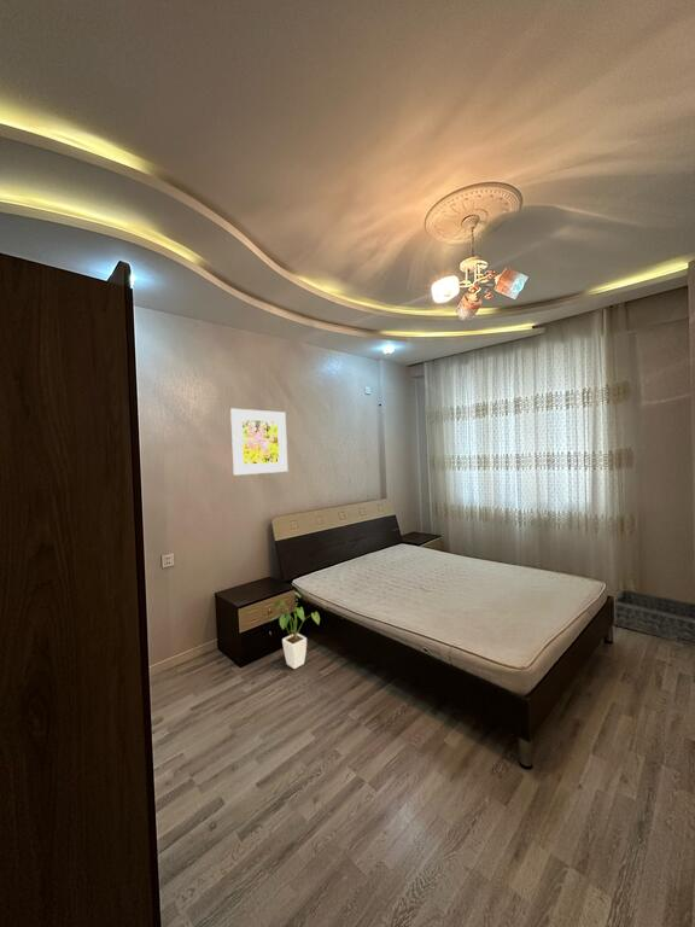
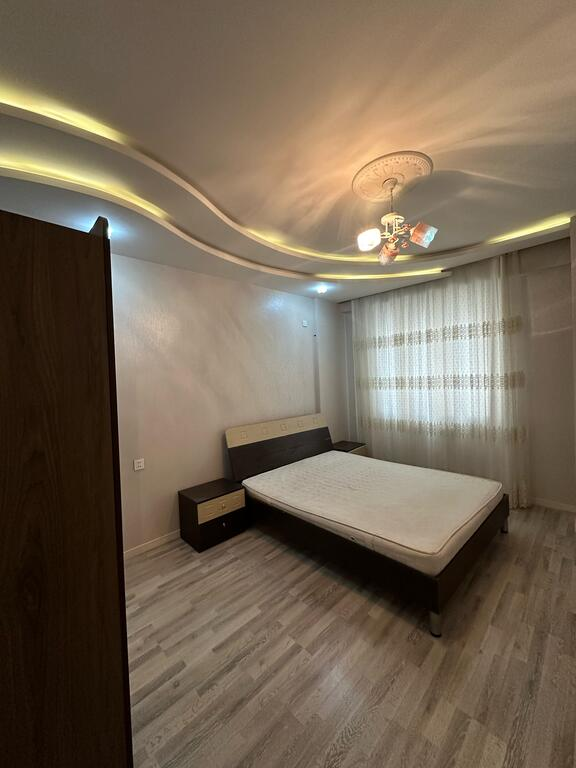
- basket [613,588,695,647]
- house plant [269,590,321,670]
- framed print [229,408,288,477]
